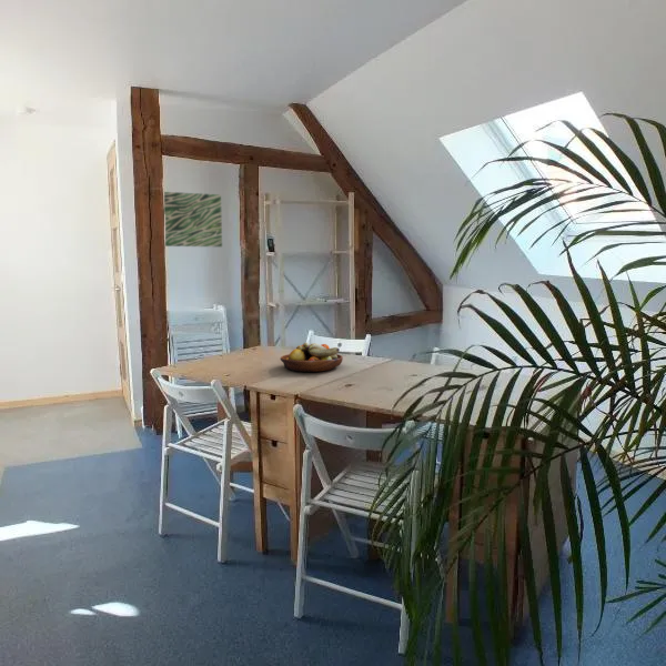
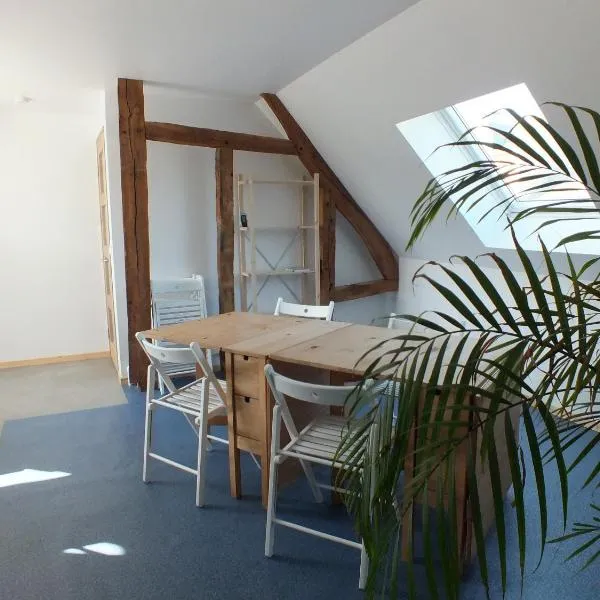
- wall art [163,191,223,248]
- fruit bowl [279,342,344,373]
